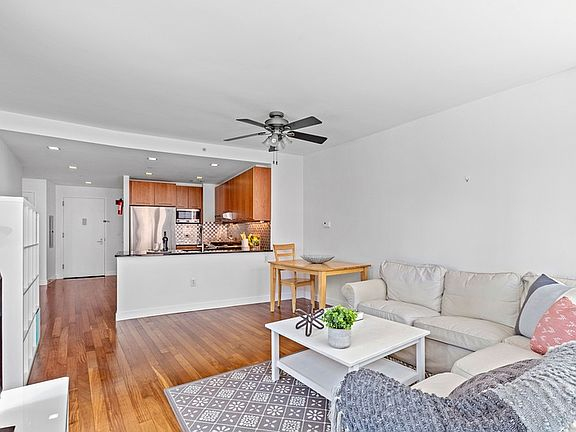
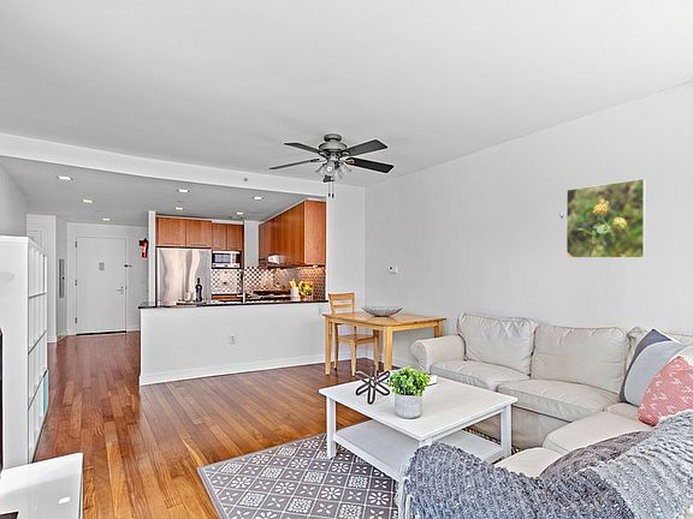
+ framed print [565,178,647,260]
